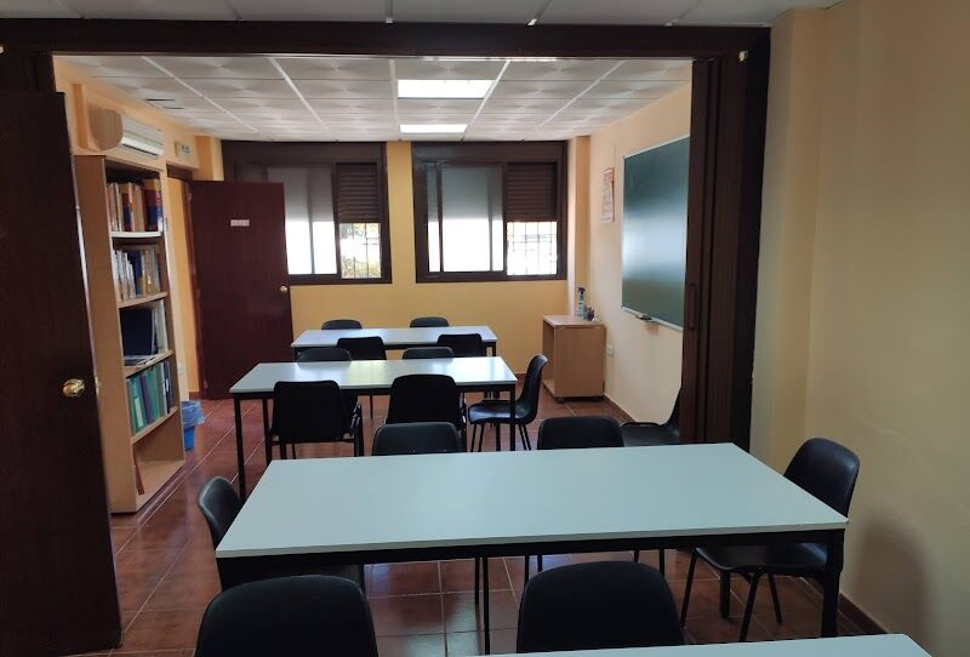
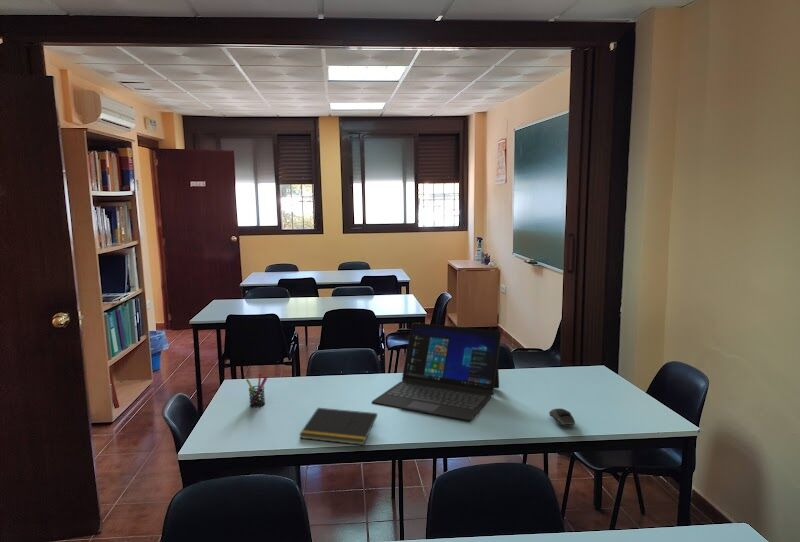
+ pen holder [245,372,268,409]
+ notepad [298,407,378,446]
+ computer mouse [548,408,576,427]
+ laptop [371,322,502,421]
